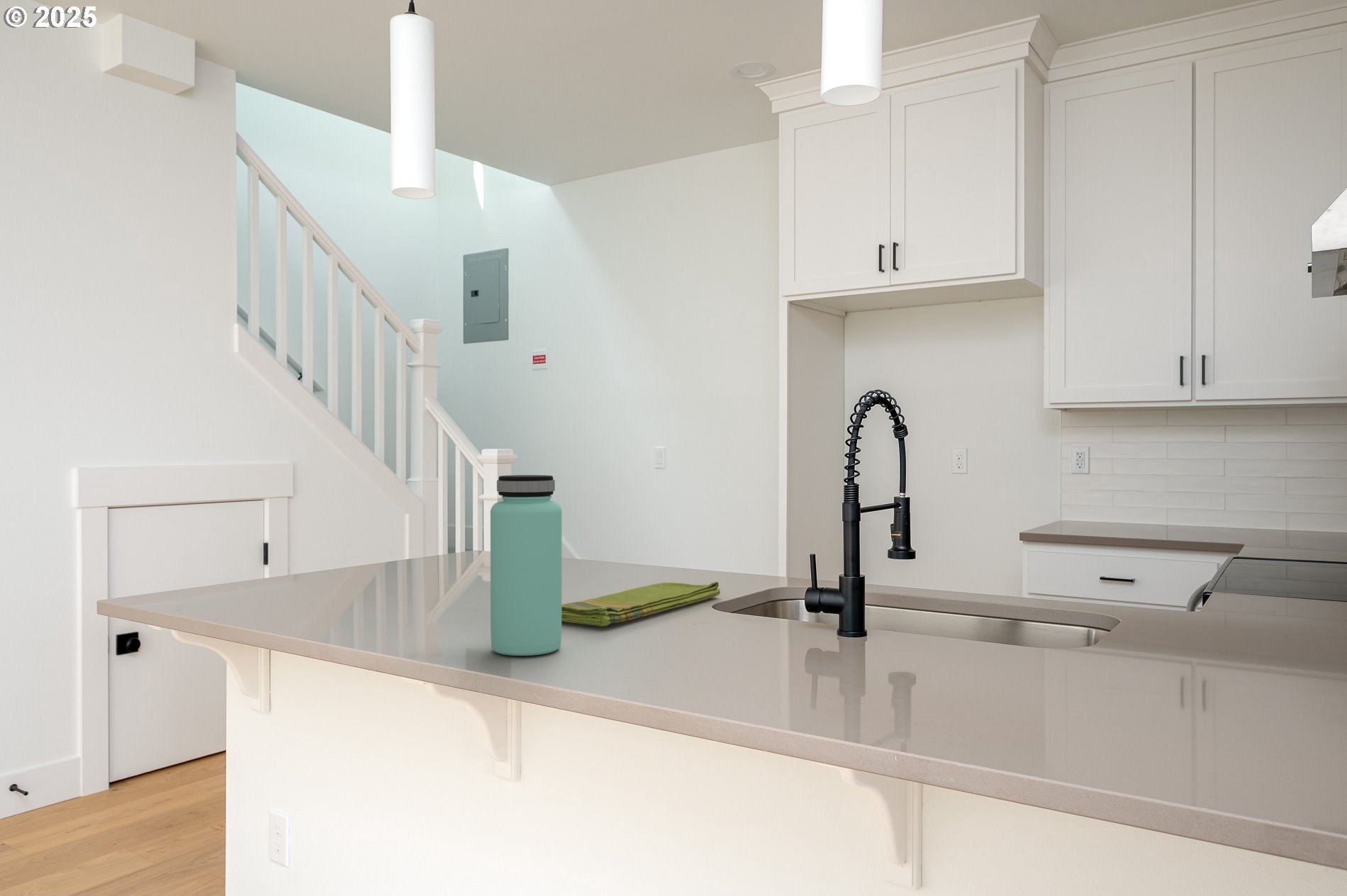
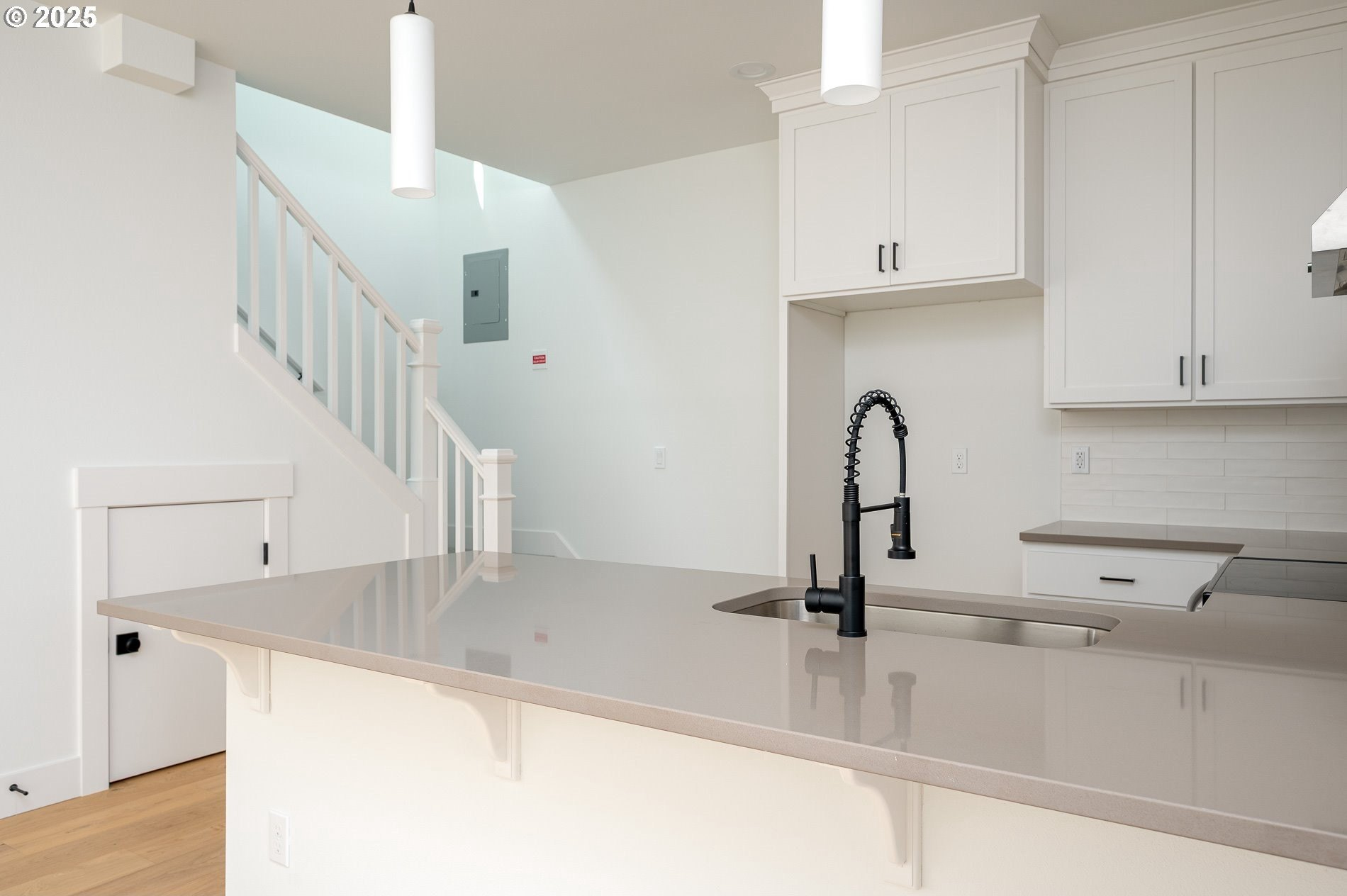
- dish towel [561,581,721,627]
- bottle [490,474,562,656]
